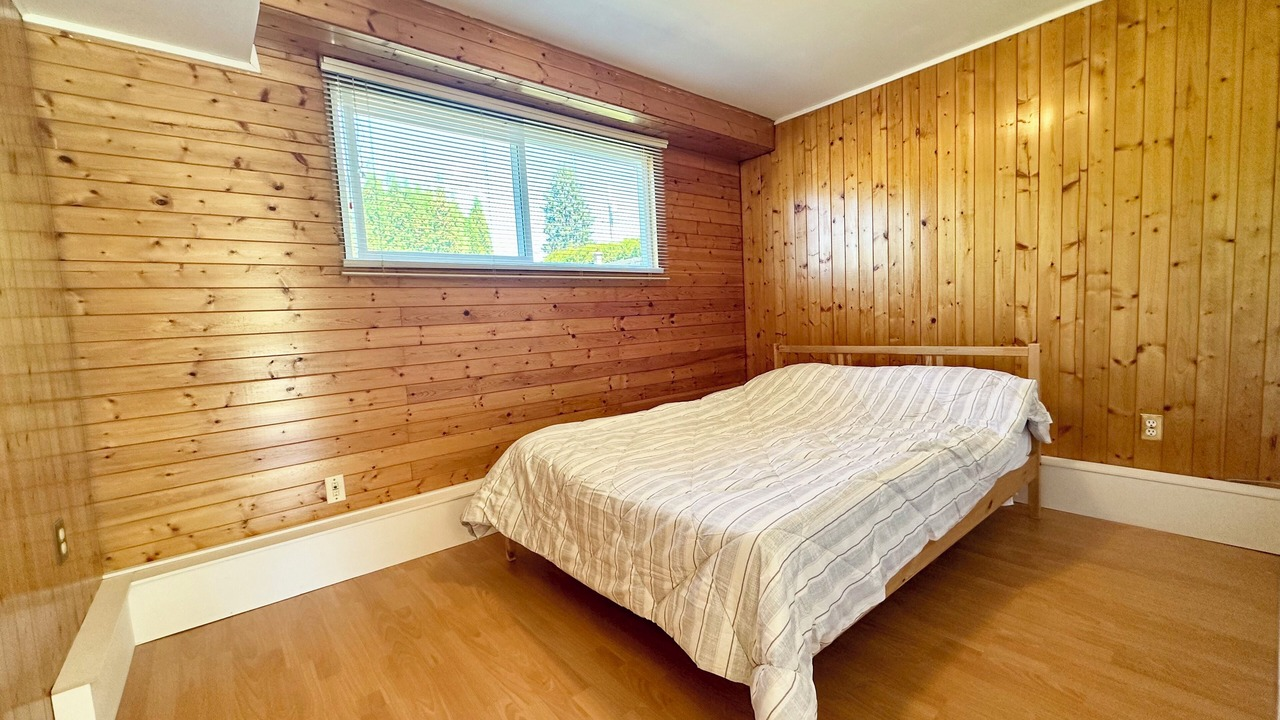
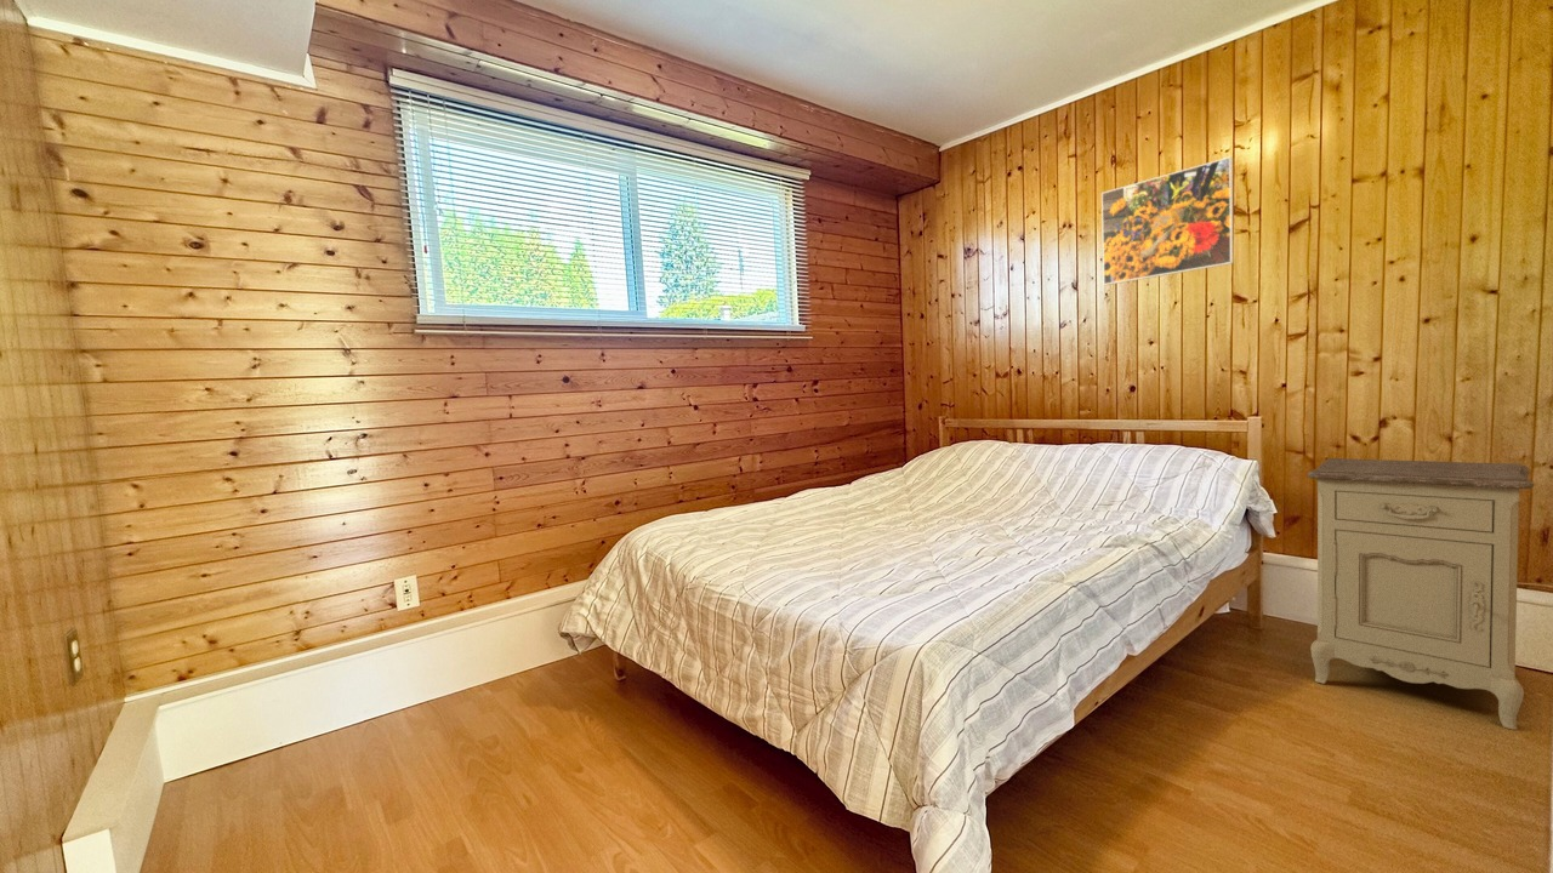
+ nightstand [1307,457,1535,731]
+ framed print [1100,155,1235,286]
